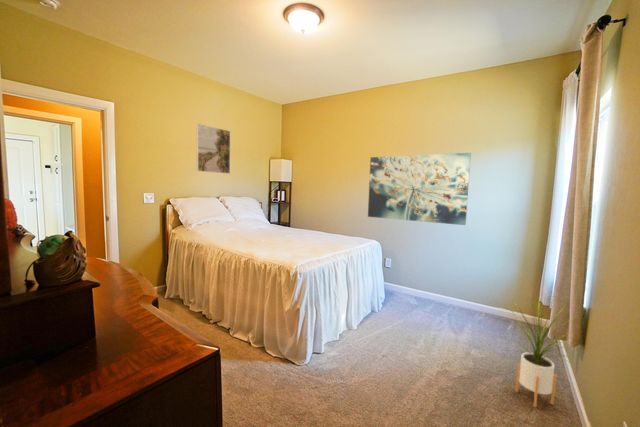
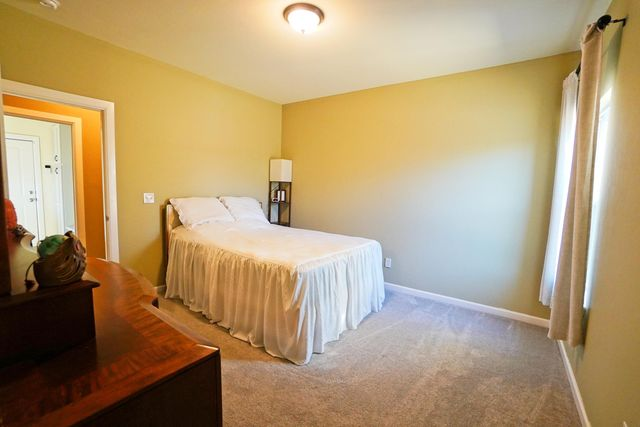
- wall art [367,152,472,226]
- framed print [195,123,231,175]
- house plant [508,292,580,409]
